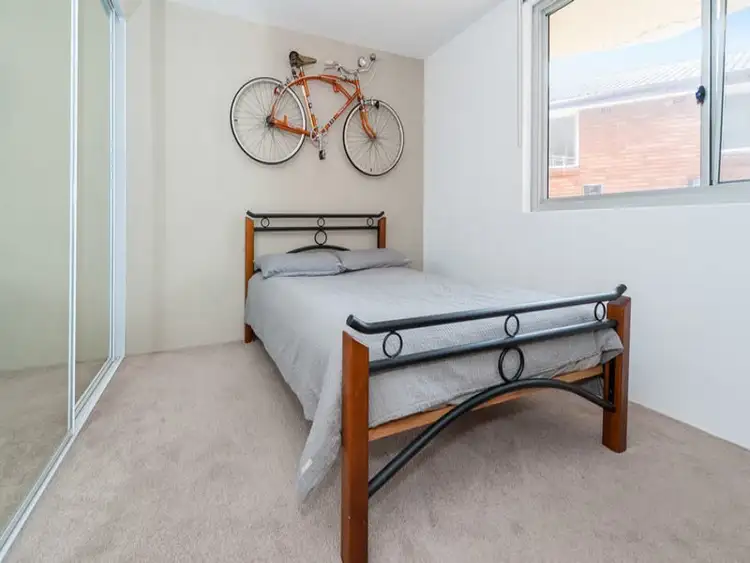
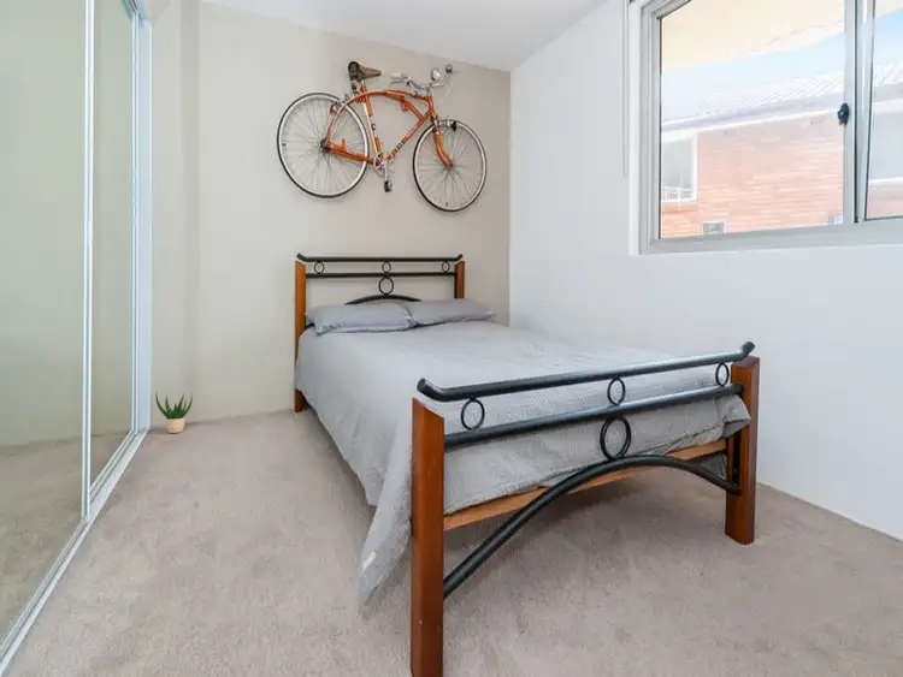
+ potted plant [154,393,194,434]
